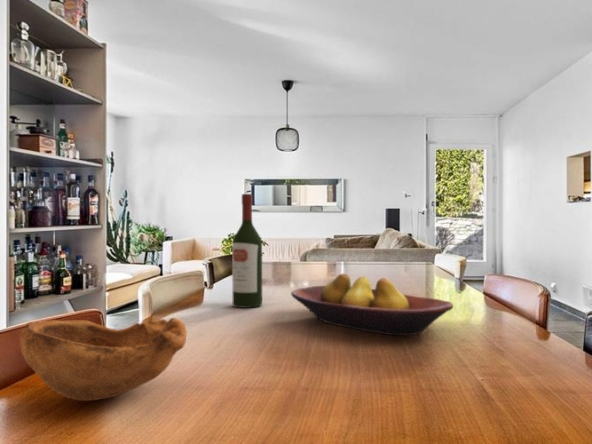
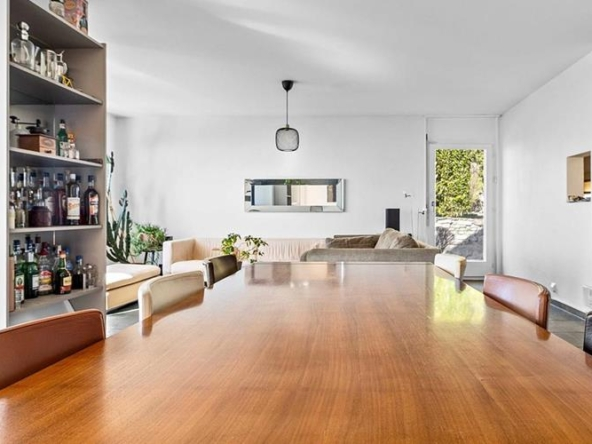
- wine bottle [231,193,263,309]
- fruit bowl [290,273,454,336]
- bowl [19,317,188,402]
